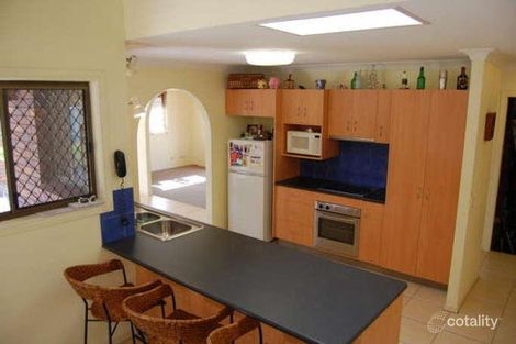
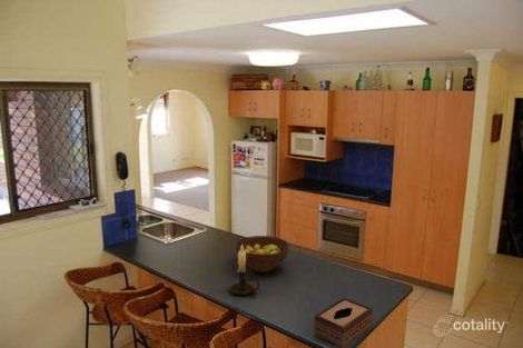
+ tissue box [313,297,374,348]
+ candle holder [228,245,260,297]
+ fruit bowl [234,235,290,274]
